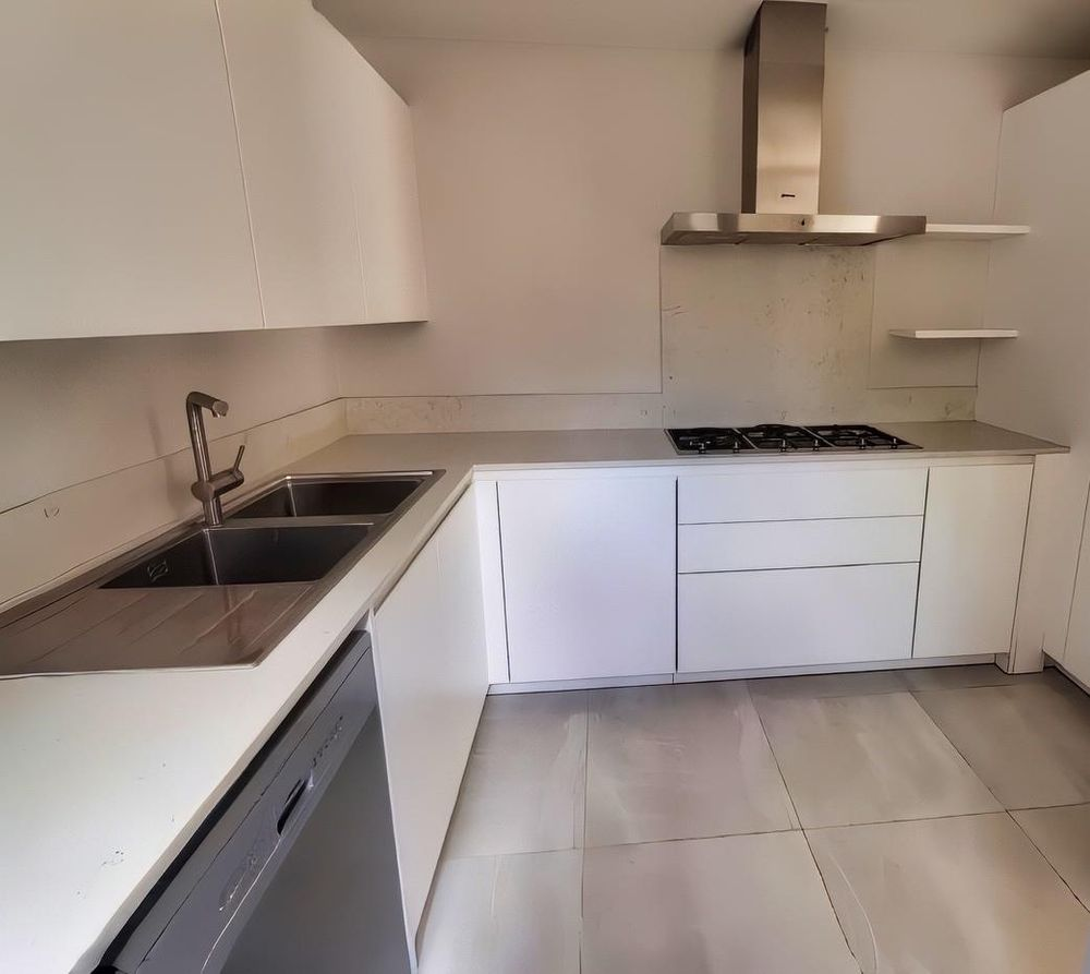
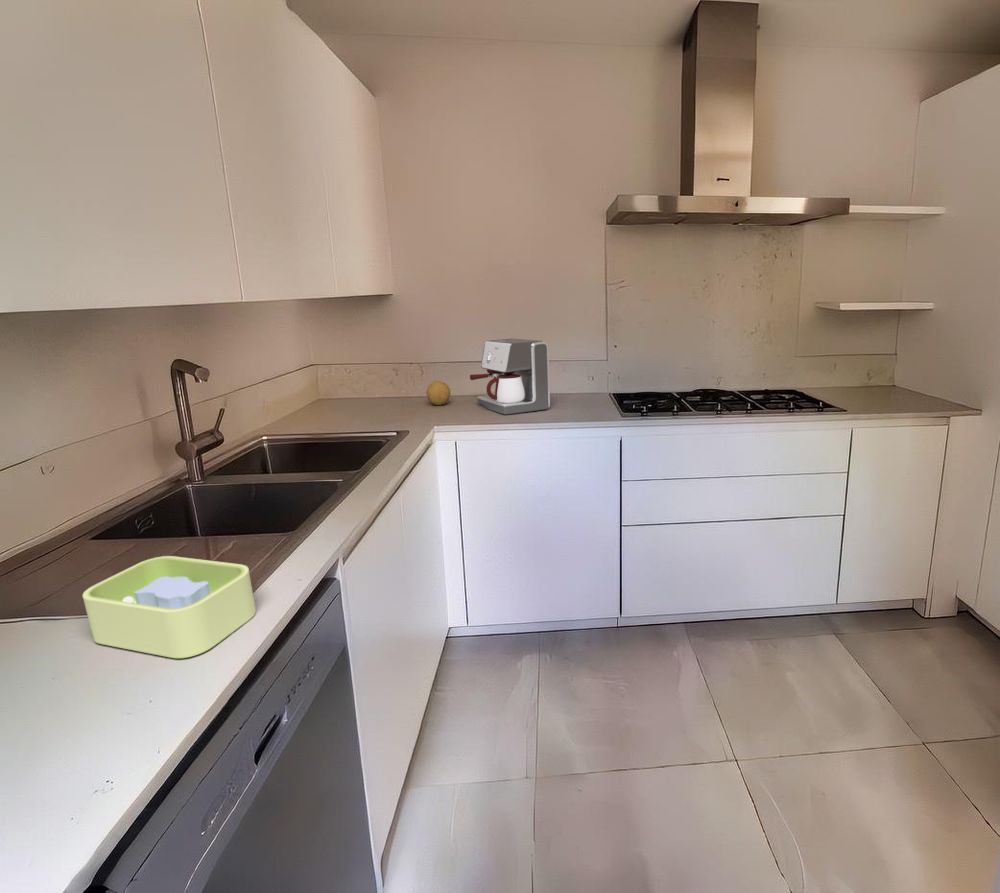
+ coffee maker [469,337,551,416]
+ fruit [426,380,452,406]
+ soap dish [82,555,257,659]
